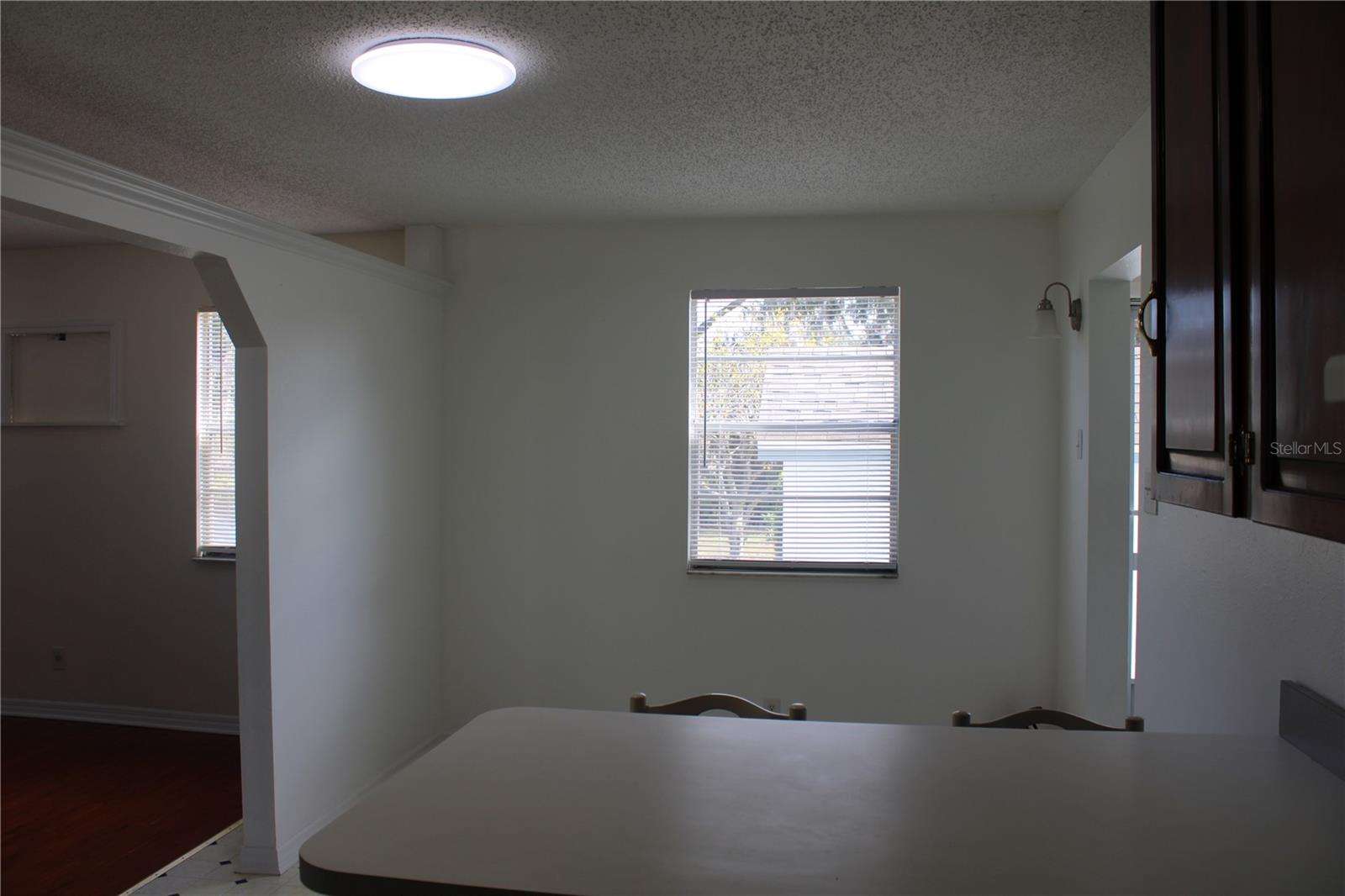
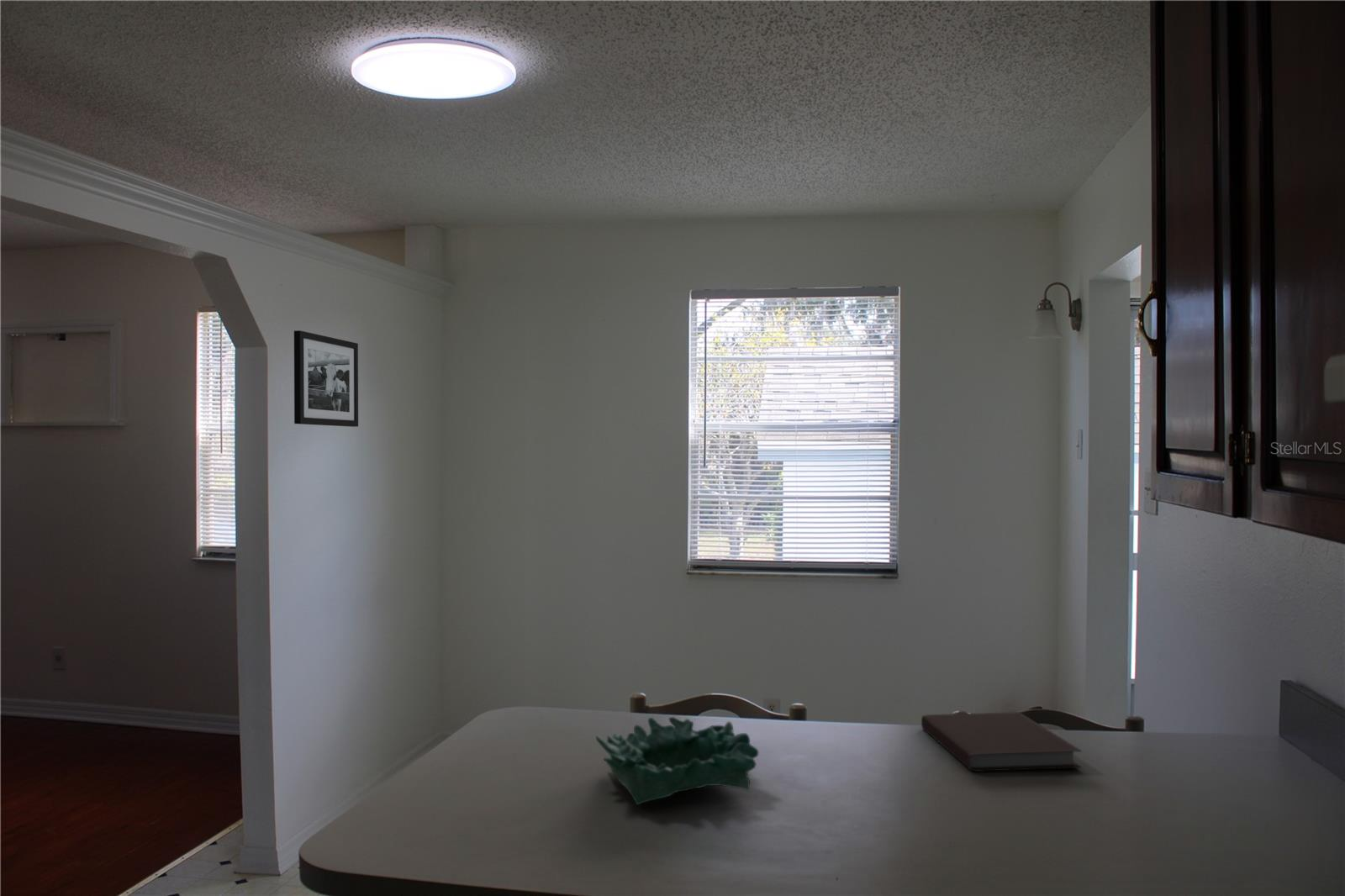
+ decorative bowl [595,716,759,806]
+ notebook [920,711,1083,772]
+ picture frame [293,329,359,428]
